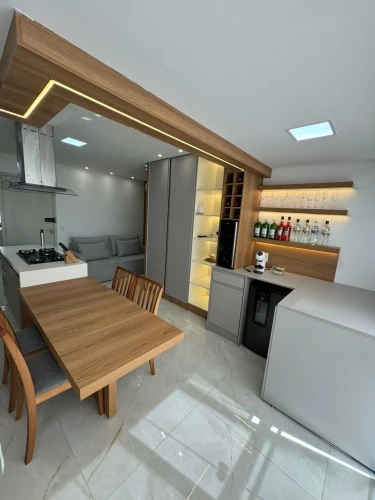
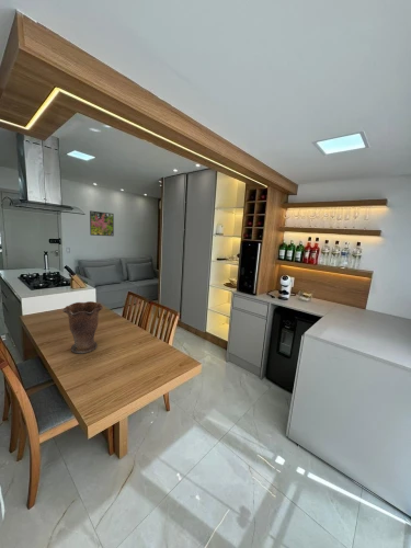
+ vase [62,300,104,354]
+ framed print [89,209,115,237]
